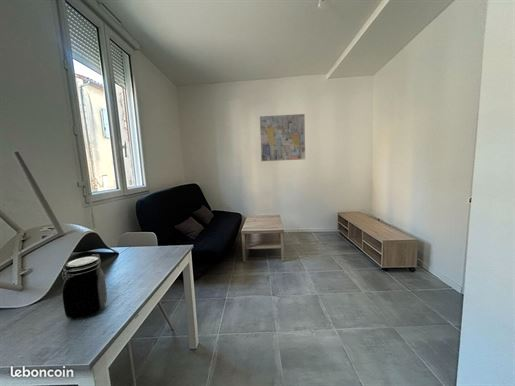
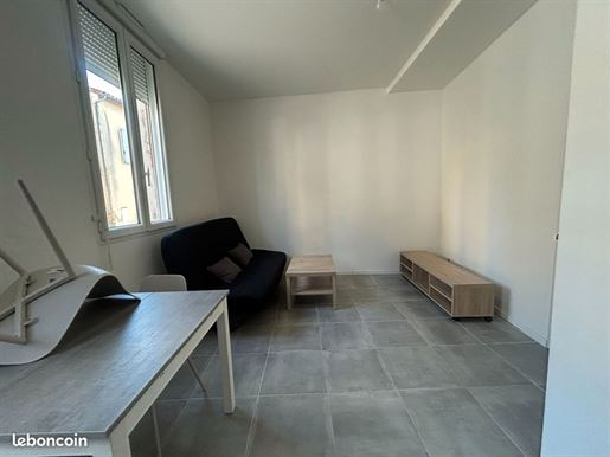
- jar [61,254,108,320]
- wall art [259,113,306,162]
